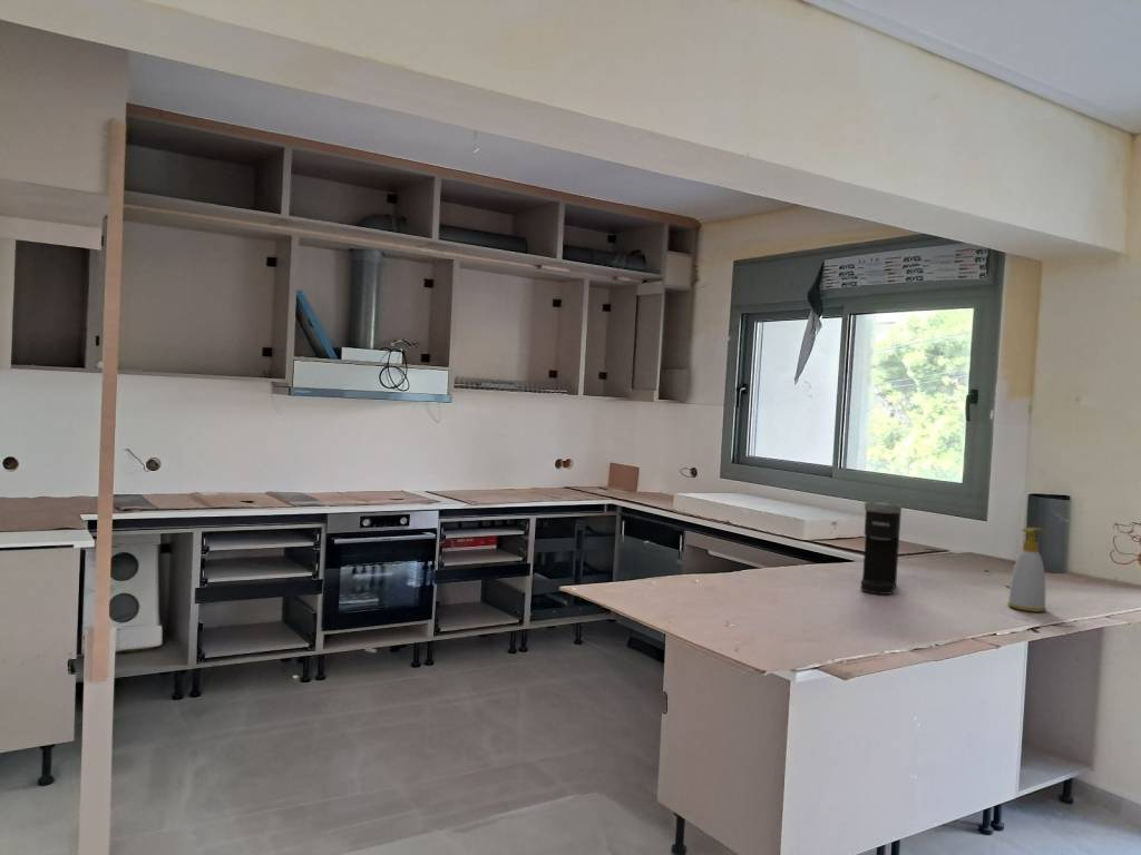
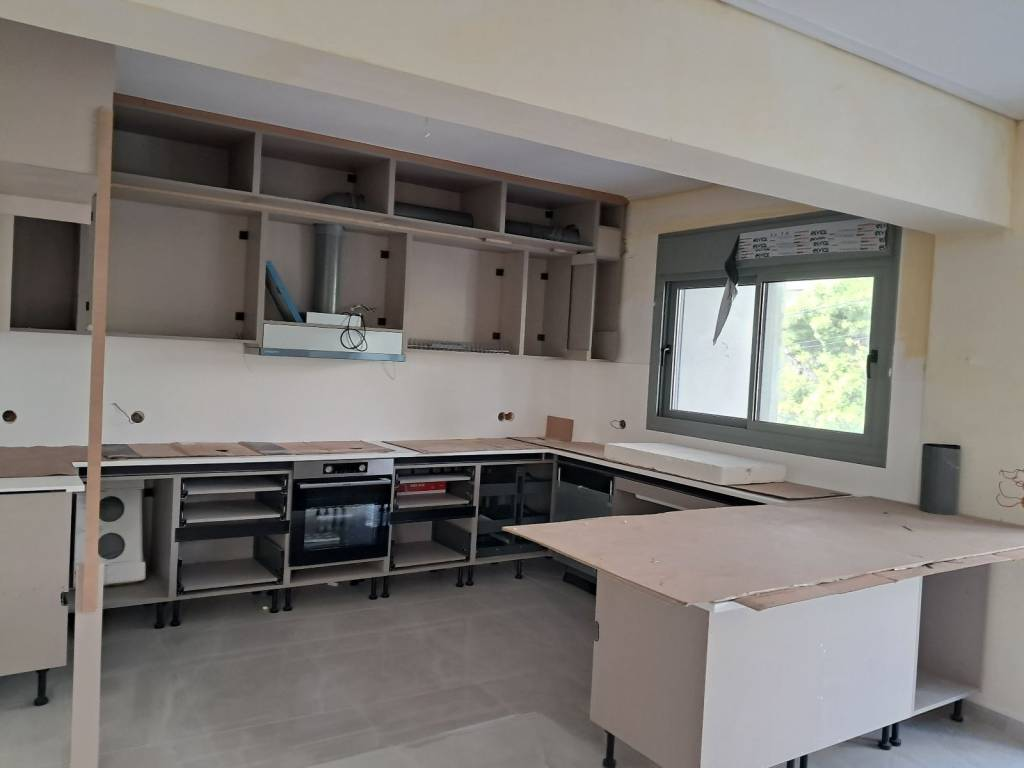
- coffee maker [859,500,903,596]
- soap bottle [1006,527,1049,613]
